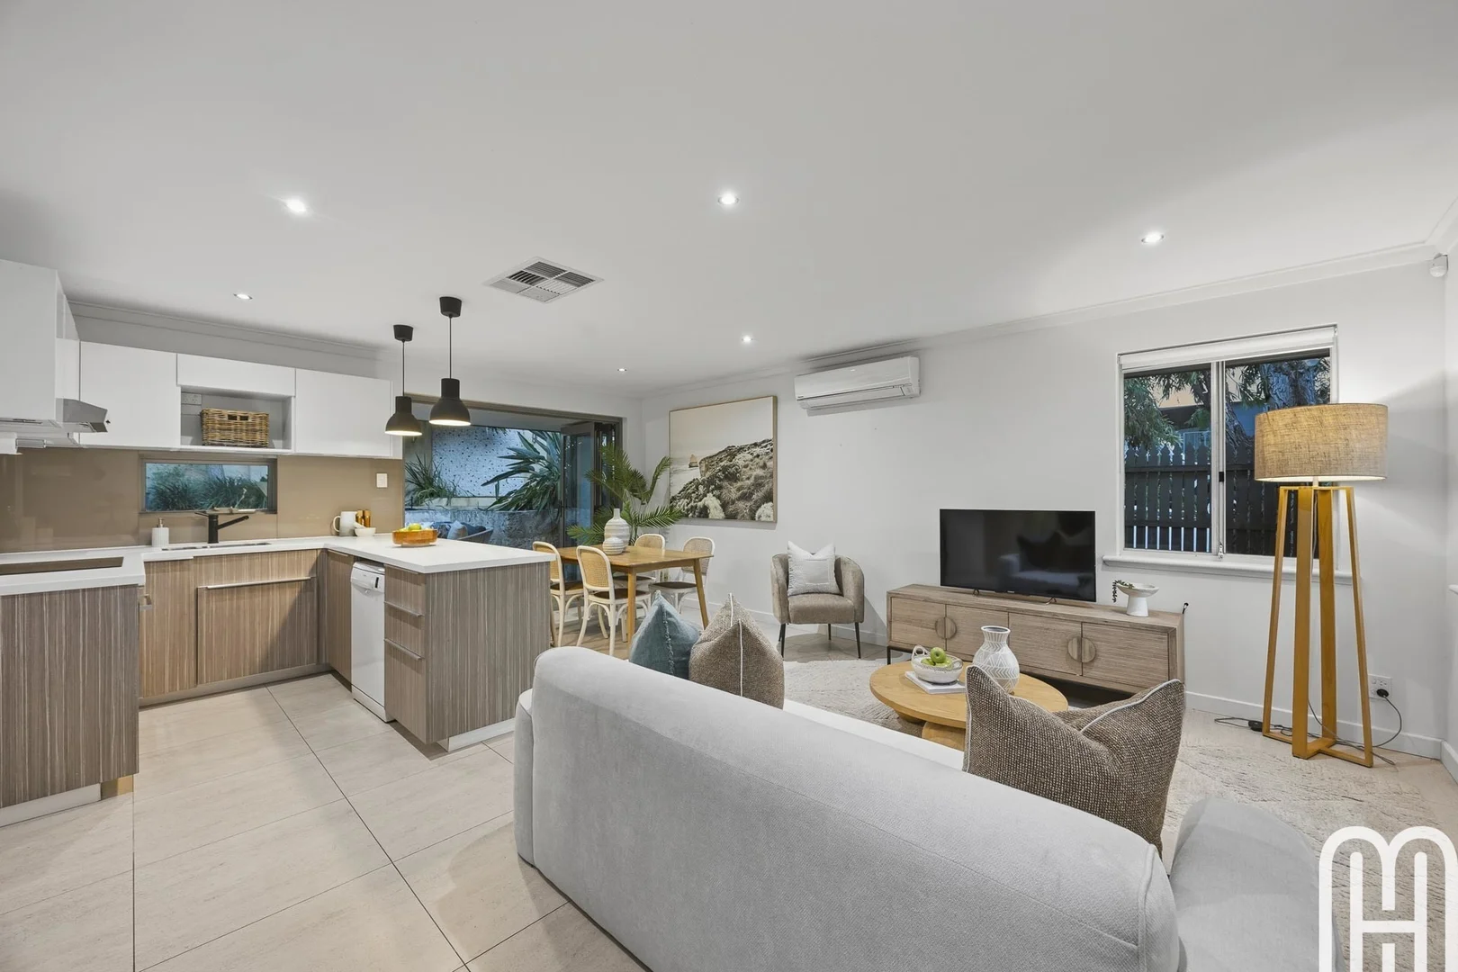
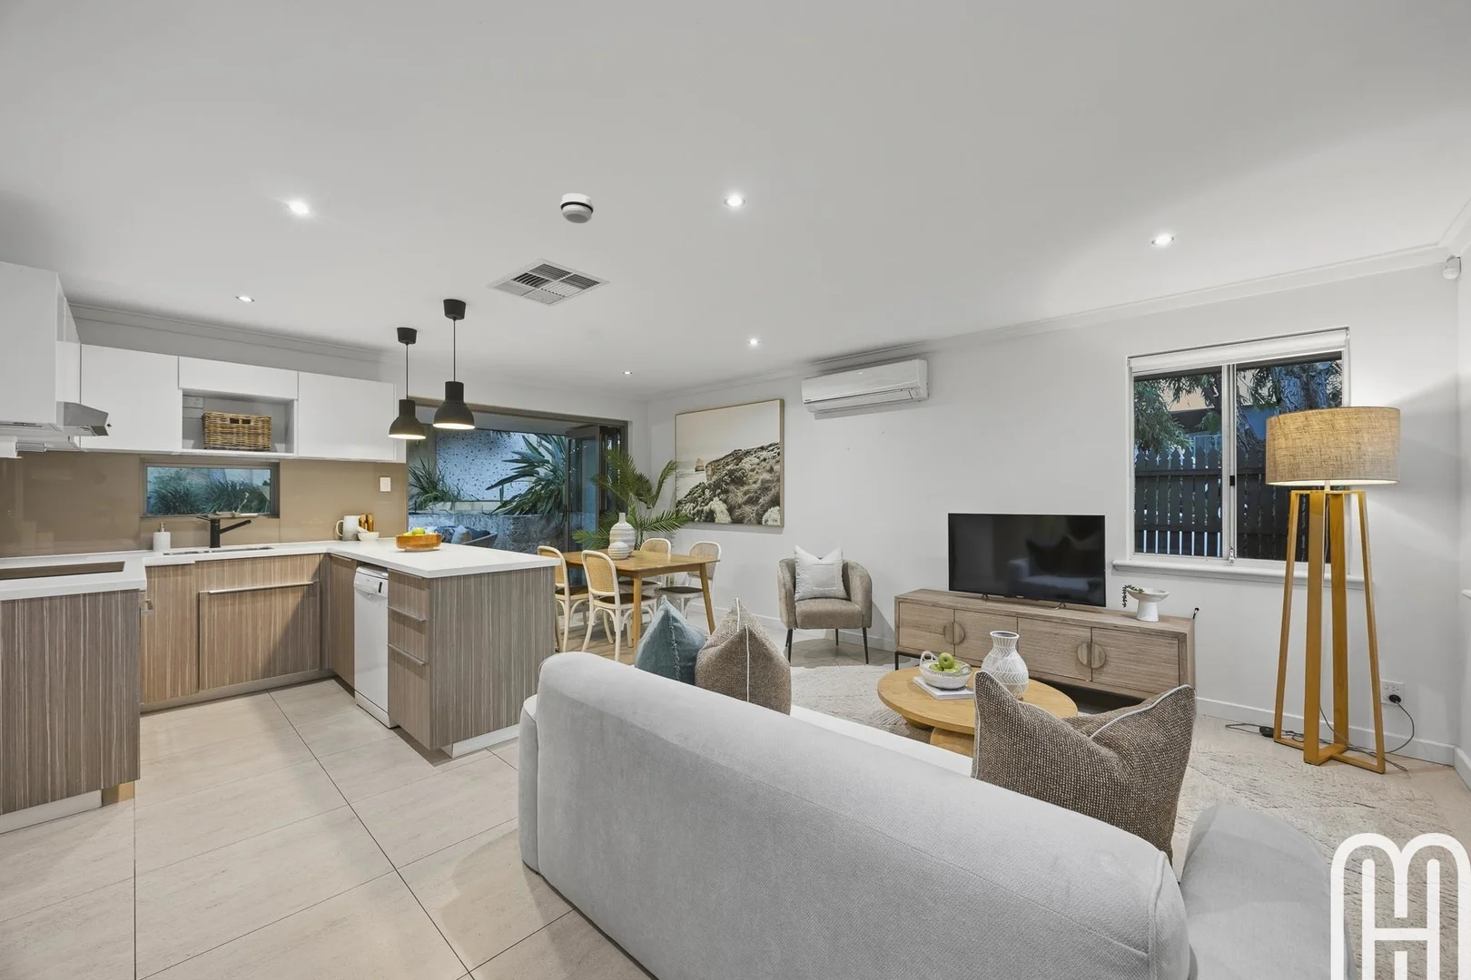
+ smoke detector [559,192,594,224]
